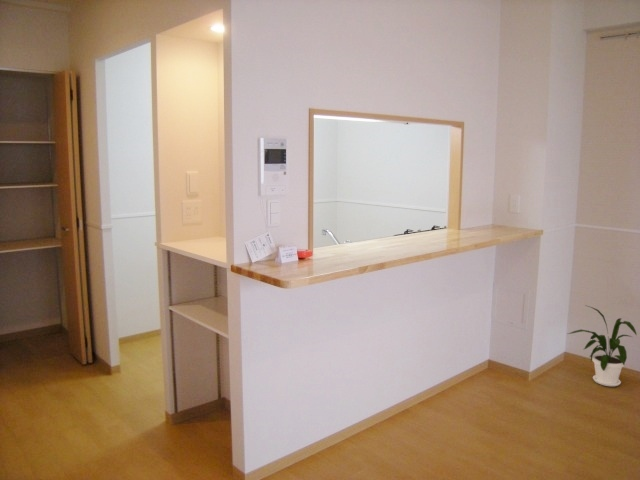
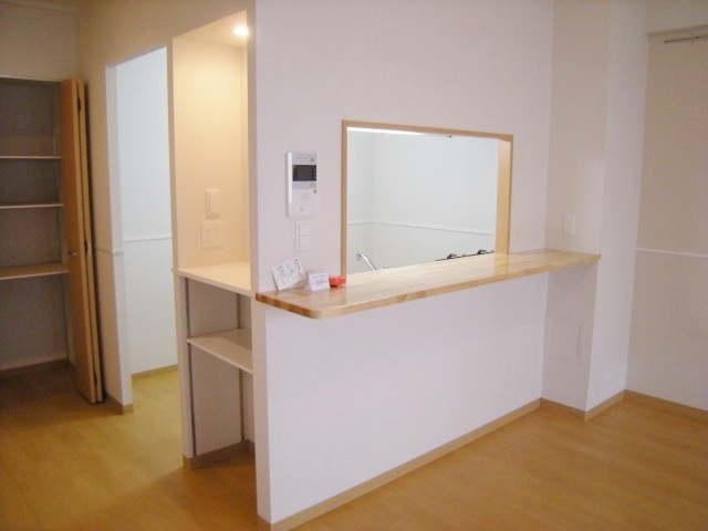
- house plant [567,304,638,387]
